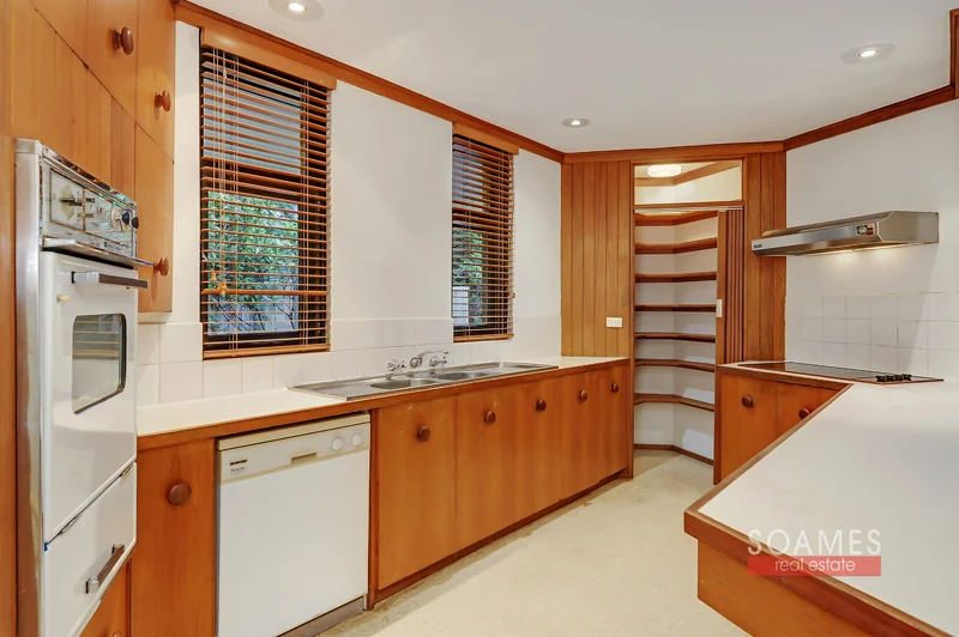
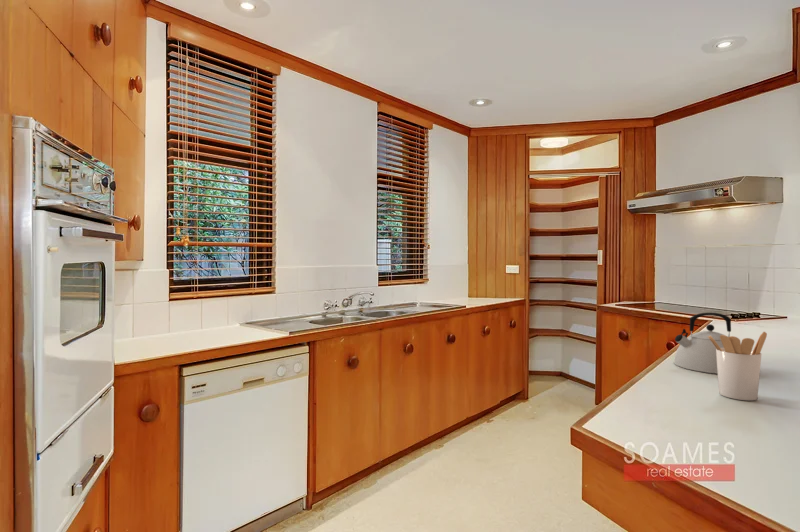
+ utensil holder [708,331,768,401]
+ kettle [673,312,732,375]
